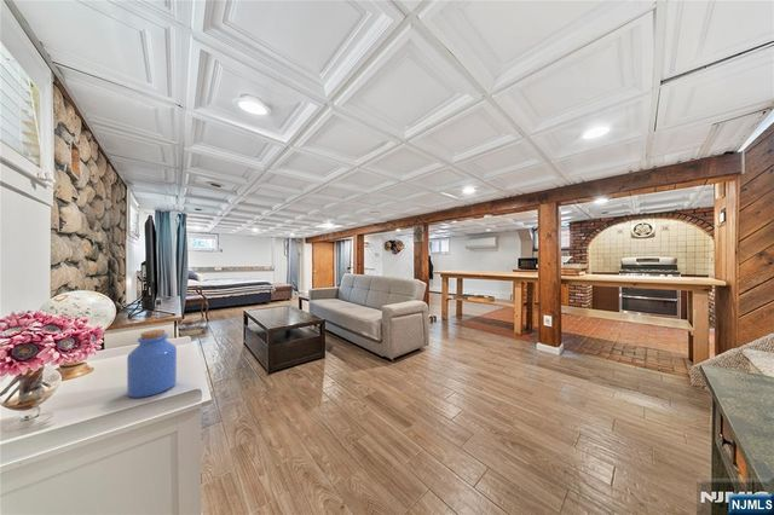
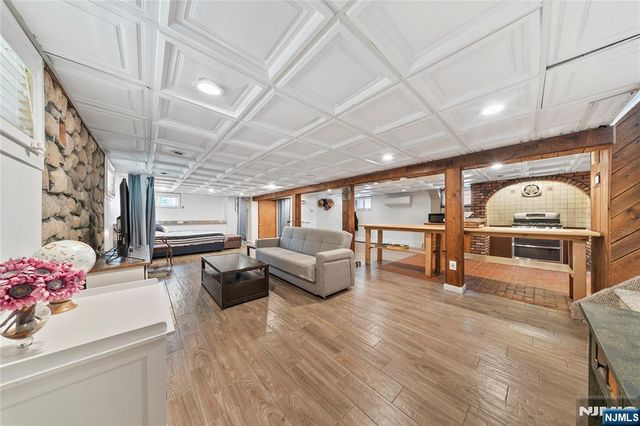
- jar [126,329,178,399]
